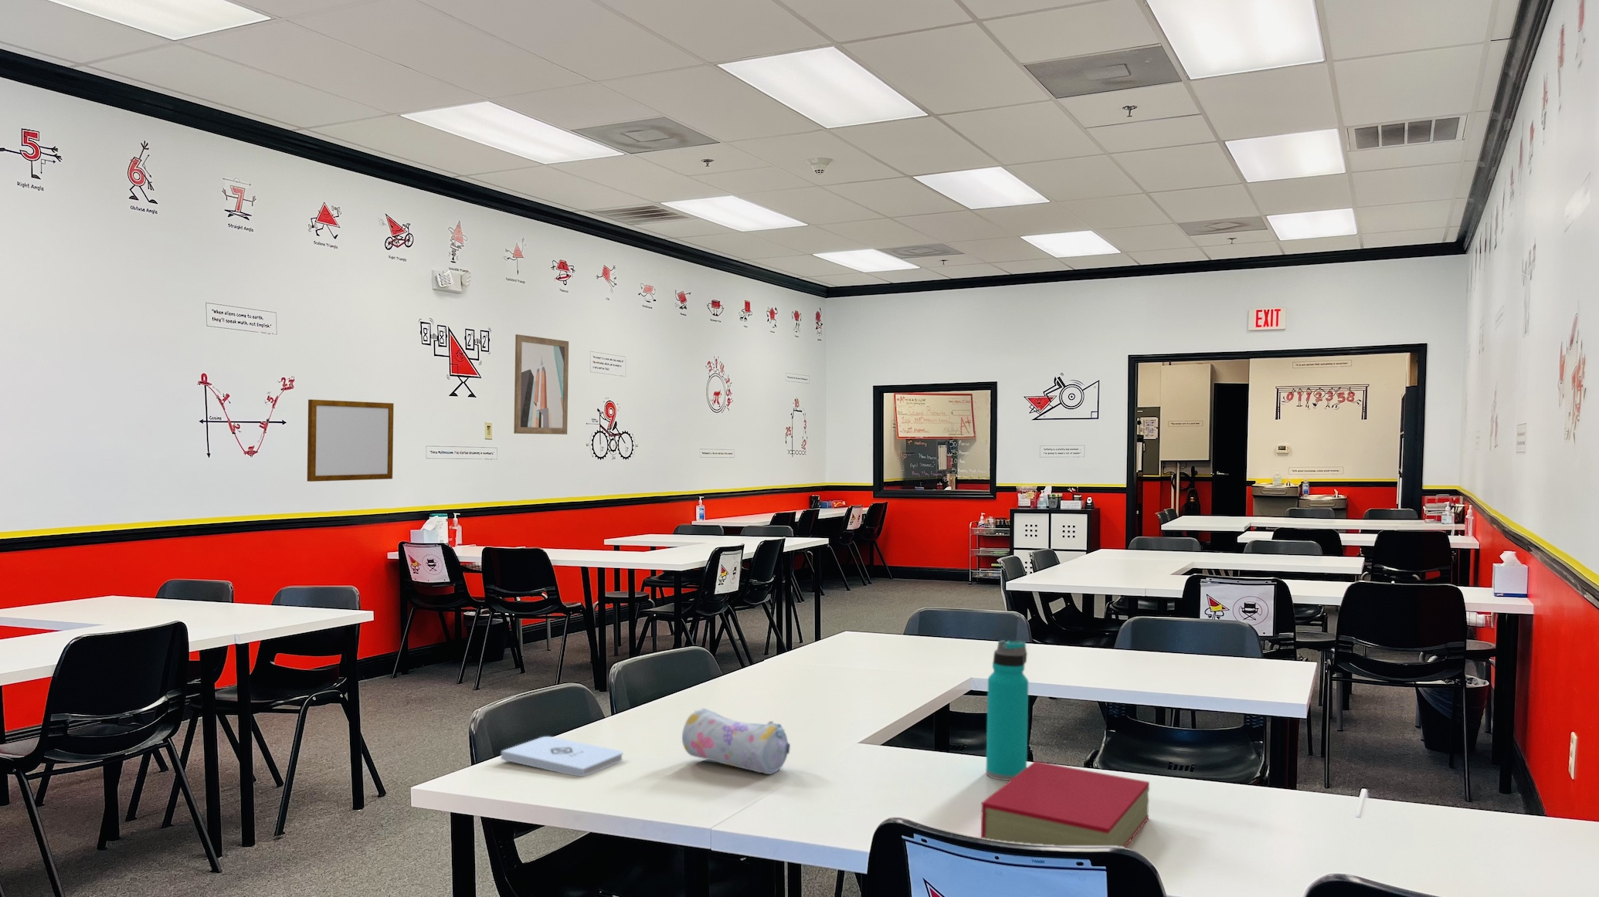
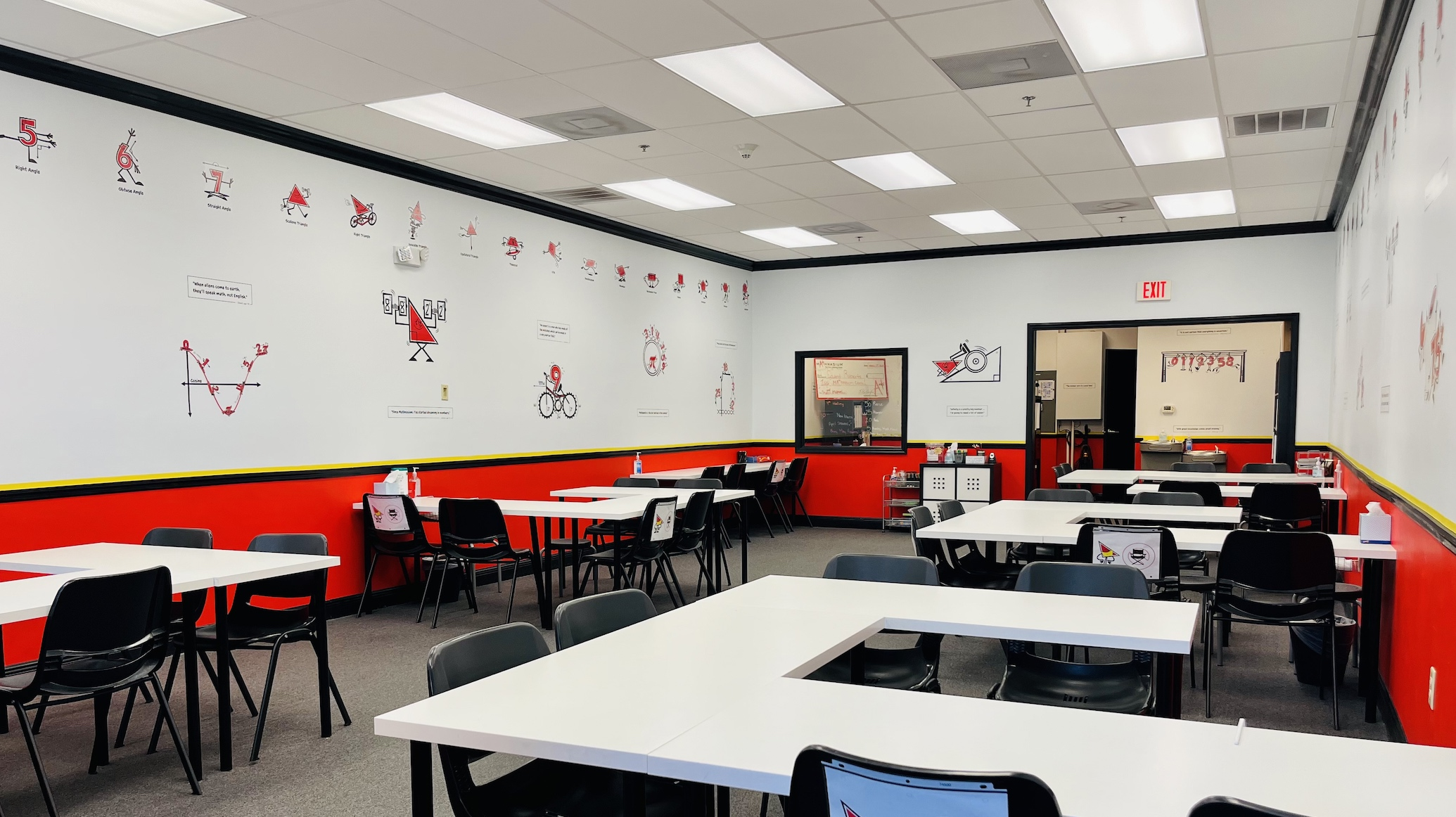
- notepad [501,736,624,777]
- book [981,761,1150,849]
- writing board [306,400,394,482]
- water bottle [985,639,1029,782]
- wall art [513,334,569,436]
- pencil case [681,708,791,775]
